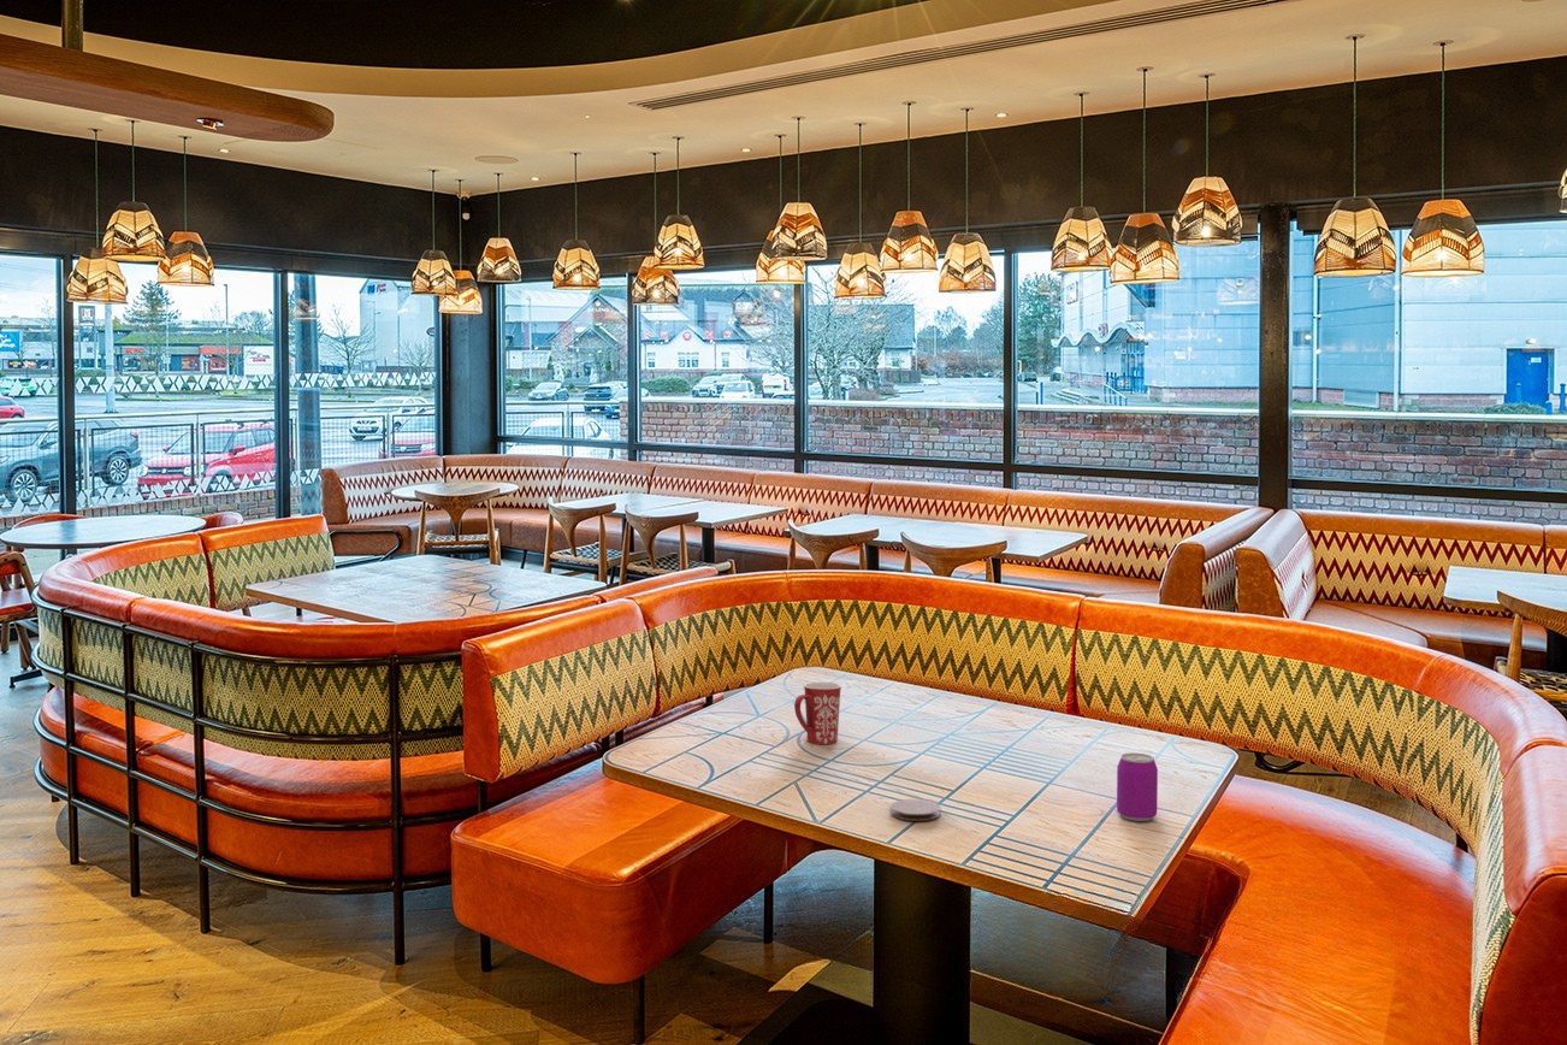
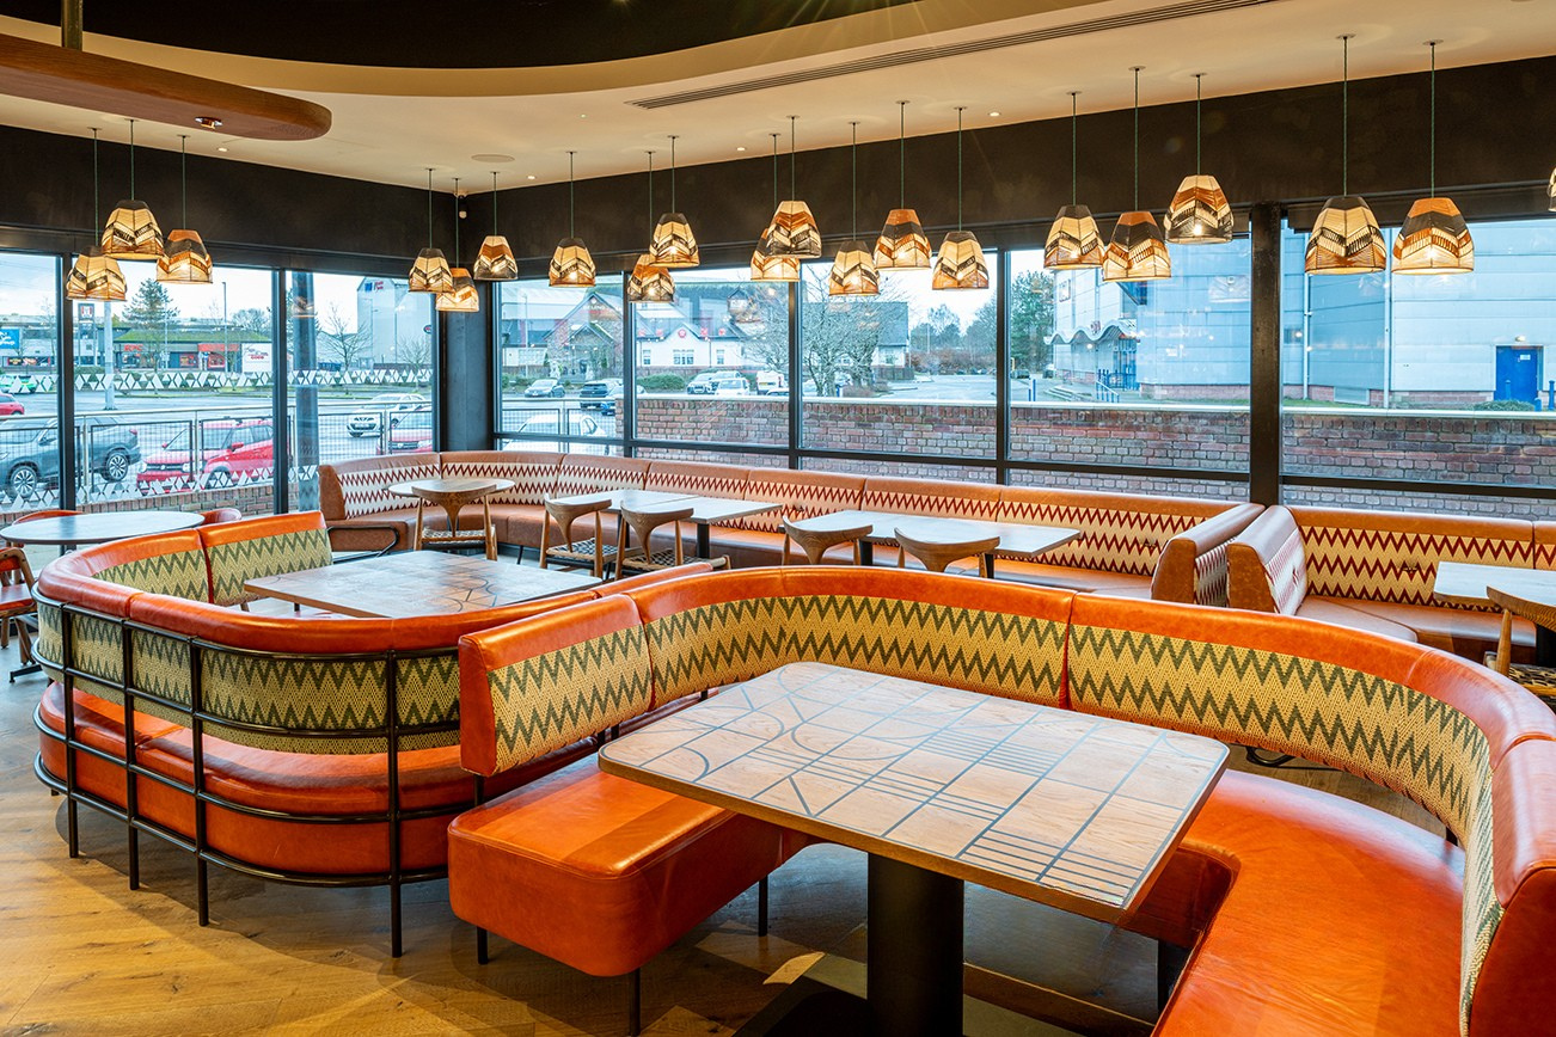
- coaster [889,798,941,822]
- mug [793,681,842,745]
- beverage can [1116,751,1159,822]
